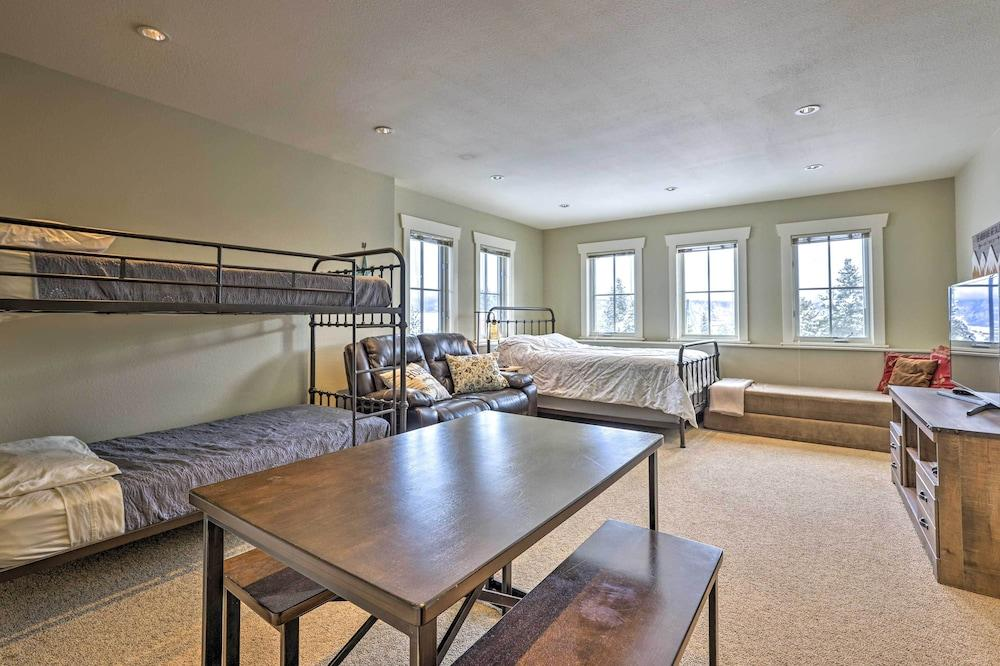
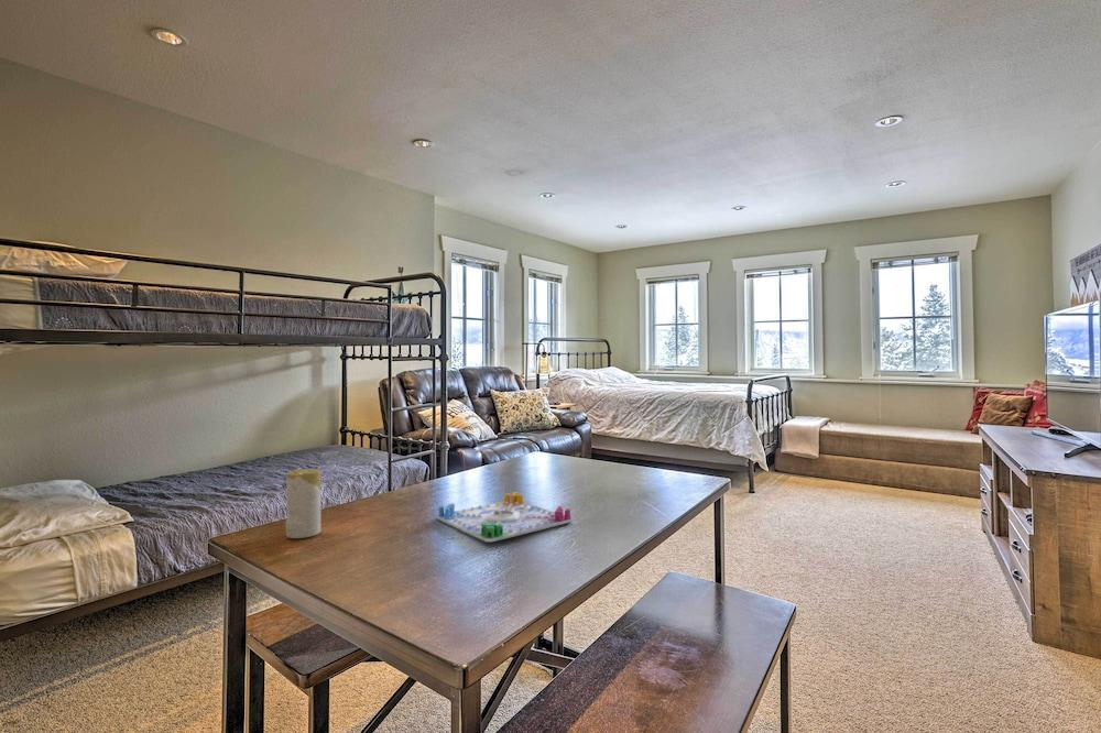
+ board game [435,491,574,543]
+ candle [284,468,321,539]
